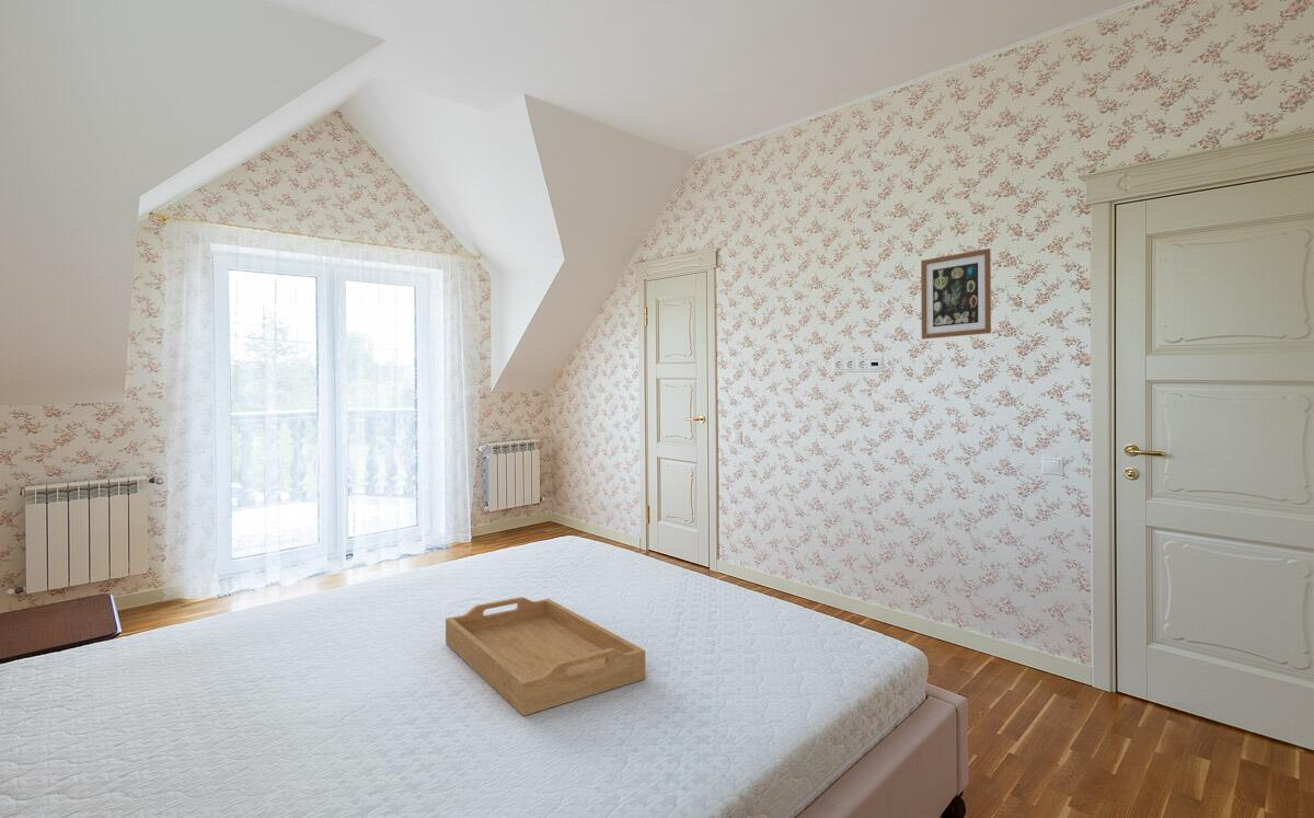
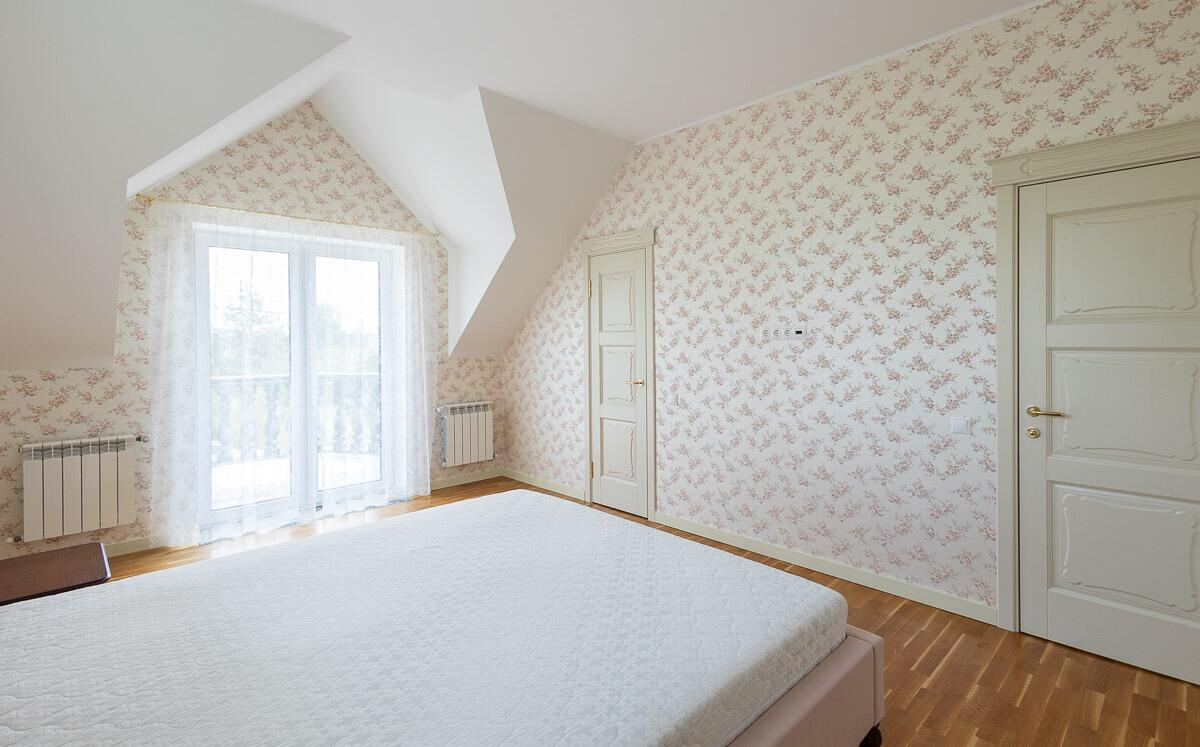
- serving tray [445,596,646,717]
- wall art [920,247,992,341]
